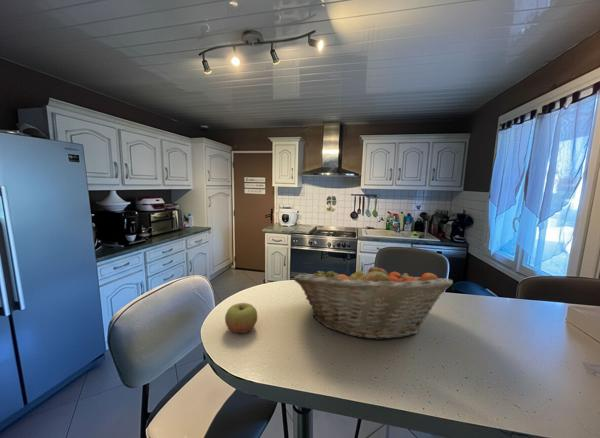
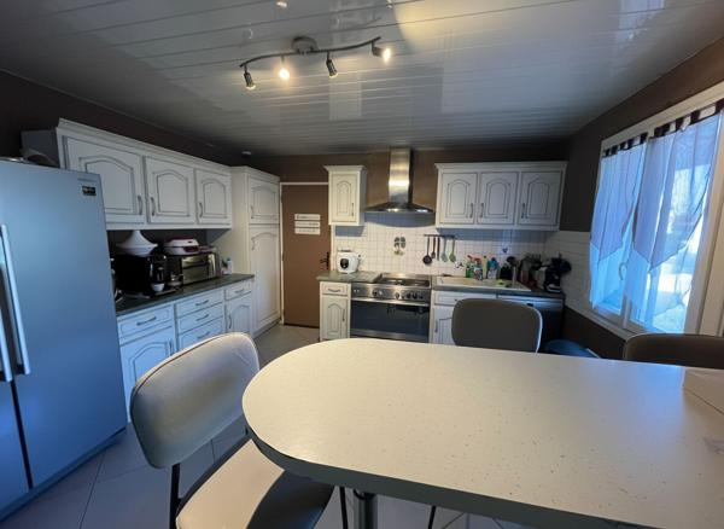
- apple [224,302,258,334]
- fruit basket [293,261,454,341]
